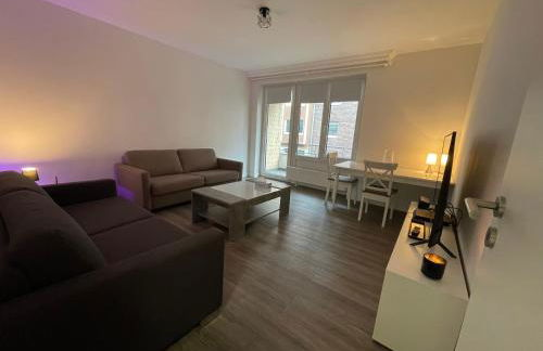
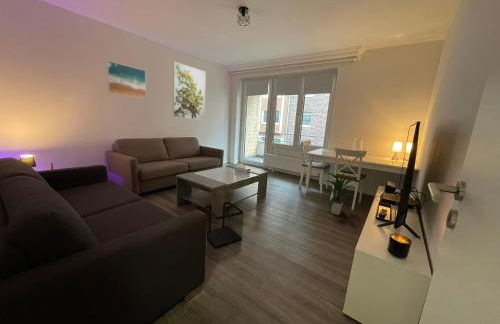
+ wastebasket [204,201,245,248]
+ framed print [172,61,207,121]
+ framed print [106,60,147,100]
+ indoor plant [323,171,356,216]
